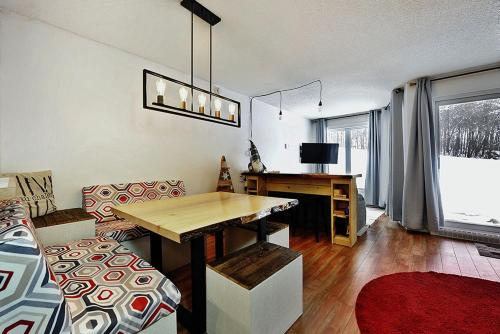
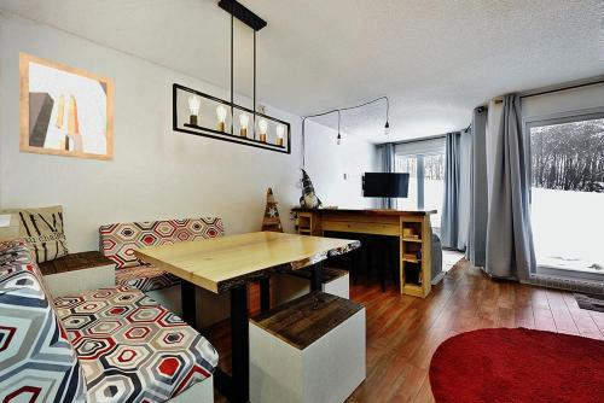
+ wall art [18,51,115,163]
